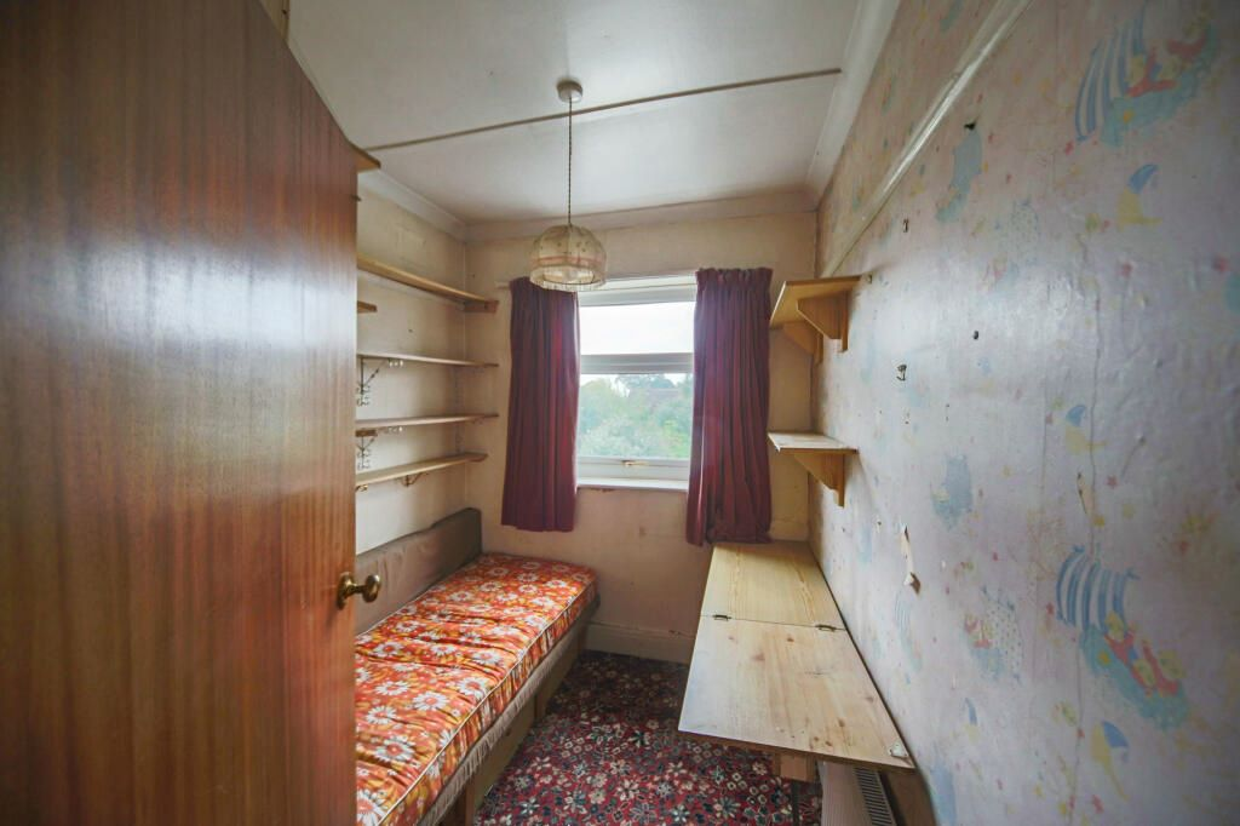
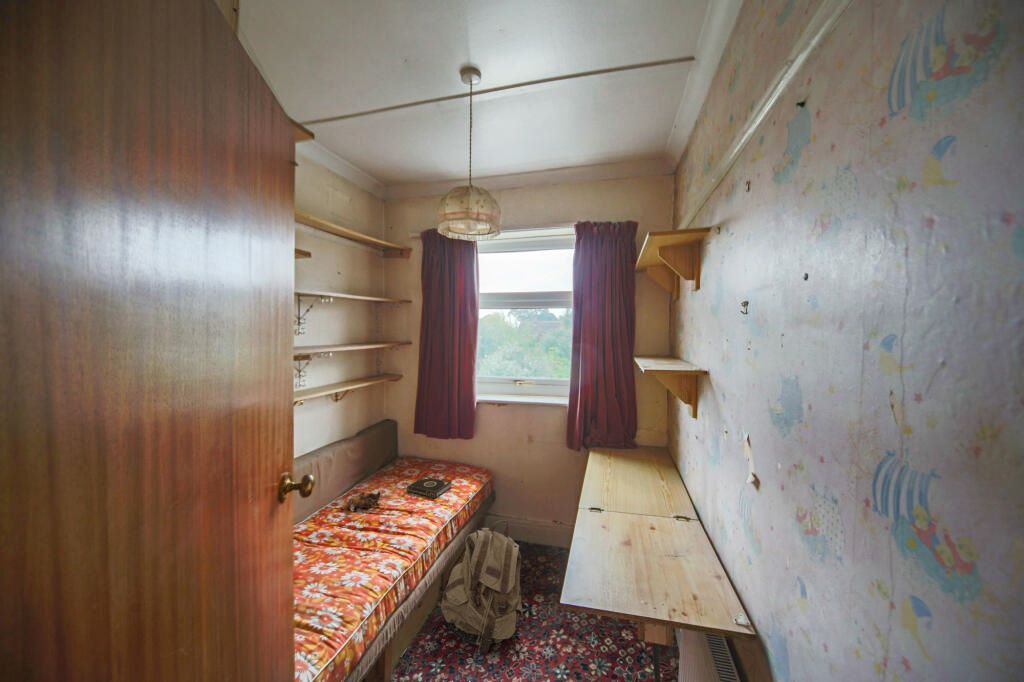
+ book [406,475,453,499]
+ backpack [438,519,524,656]
+ teddy bear [342,491,382,513]
